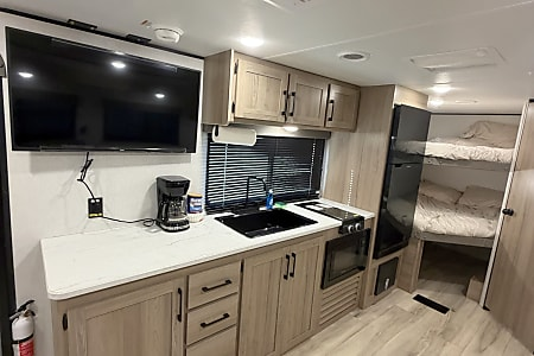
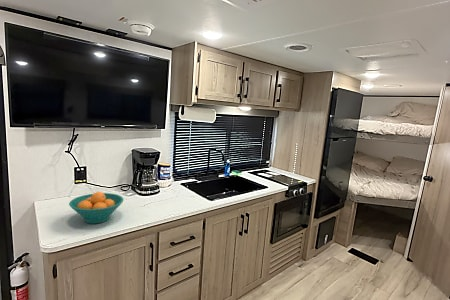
+ fruit bowl [68,191,124,224]
